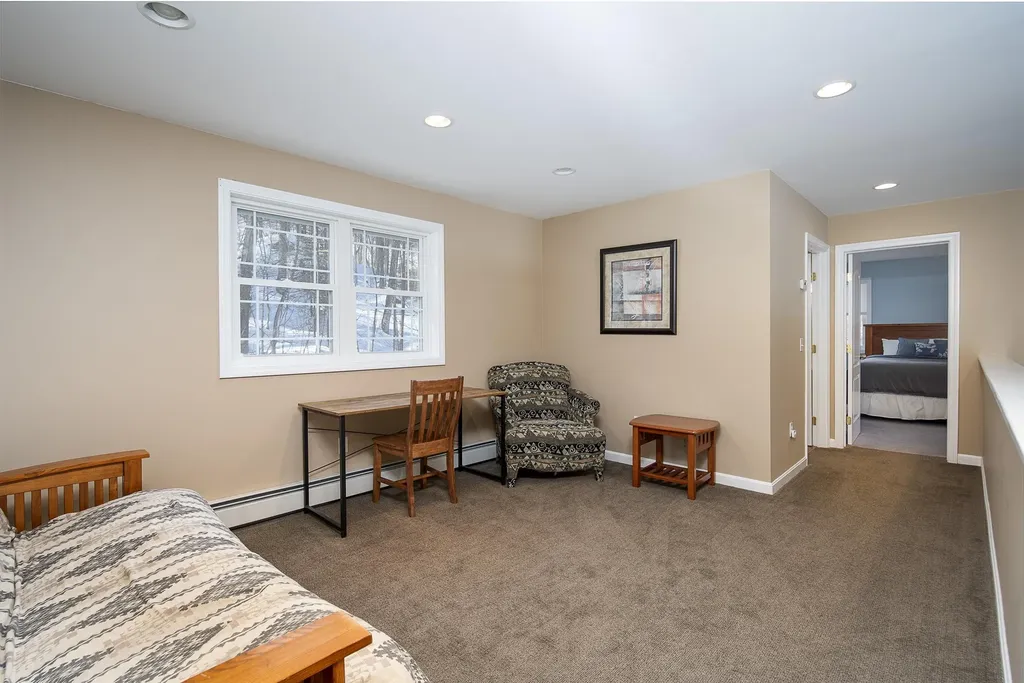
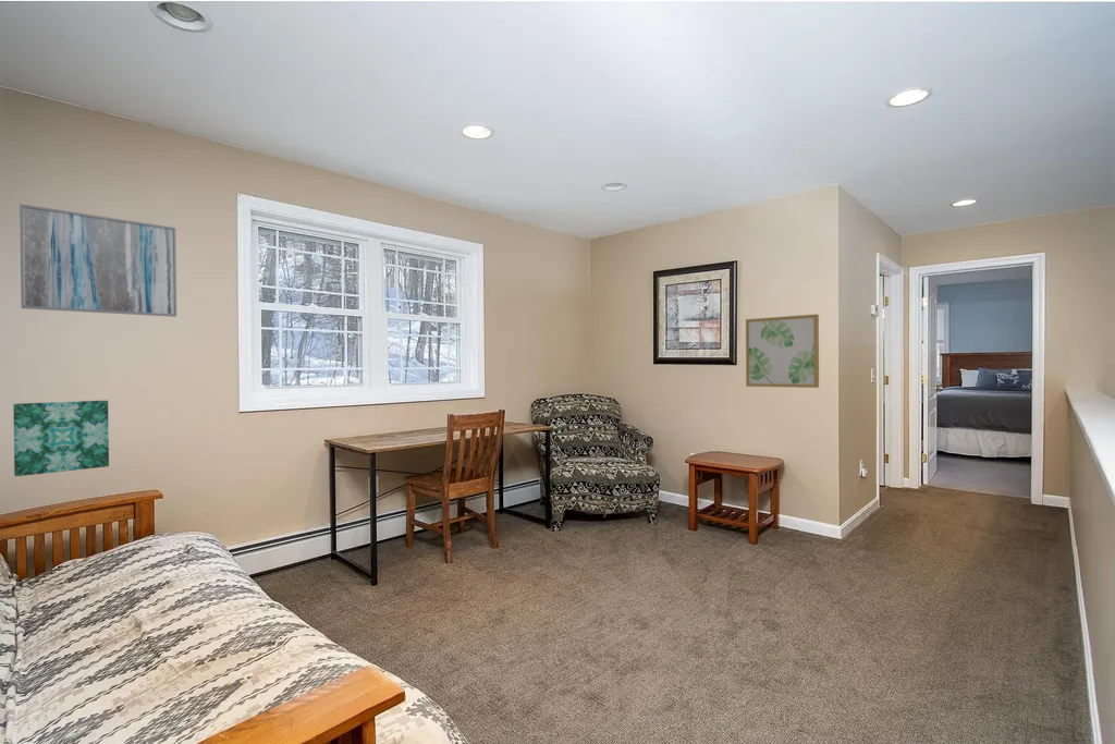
+ wall art [745,314,820,389]
+ wall art [19,203,177,318]
+ wall art [12,400,110,477]
